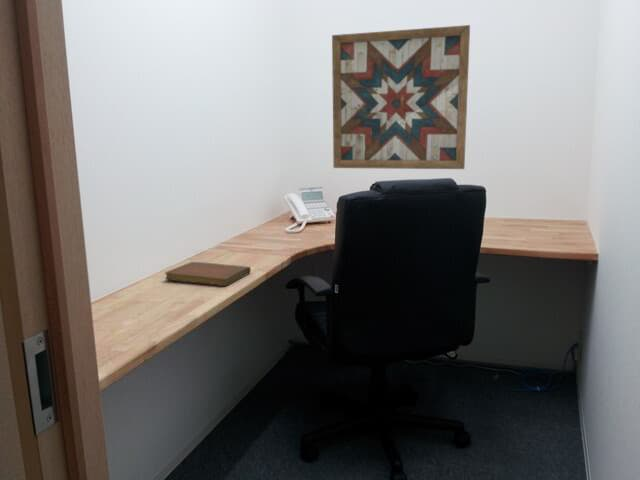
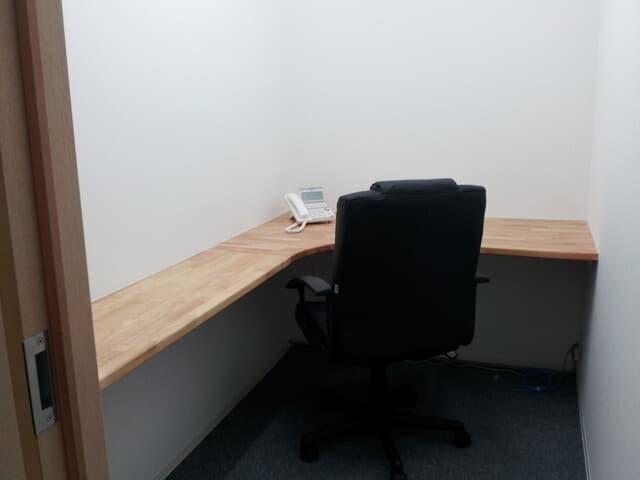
- notebook [164,261,252,287]
- wall art [331,24,471,170]
